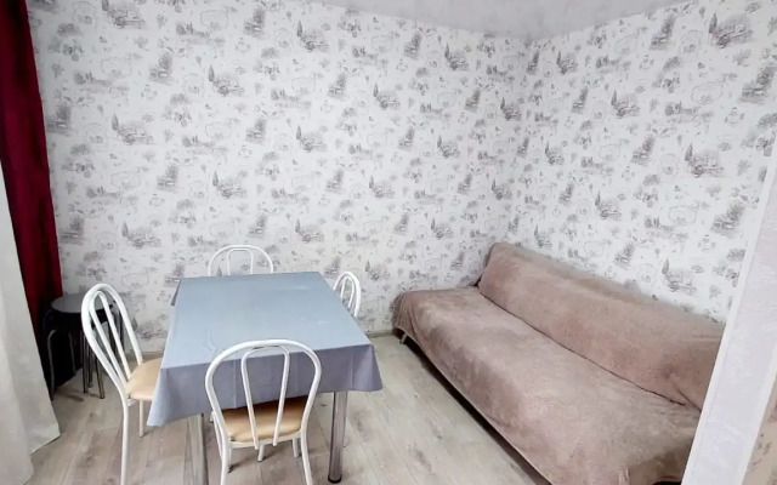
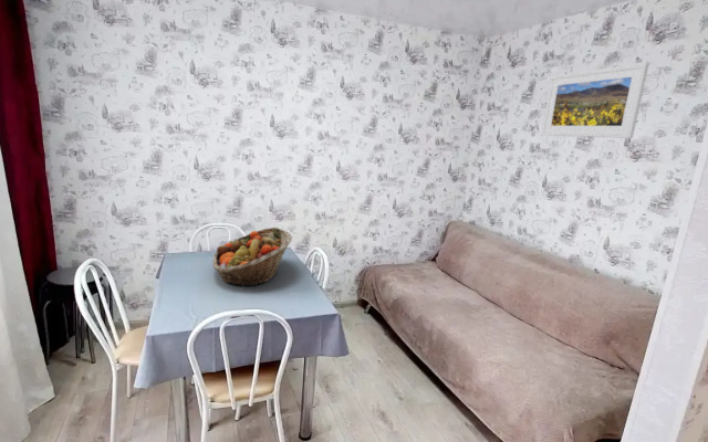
+ fruit basket [211,227,293,287]
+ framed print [540,62,650,139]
